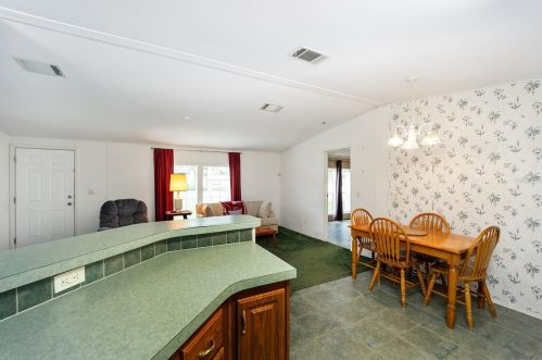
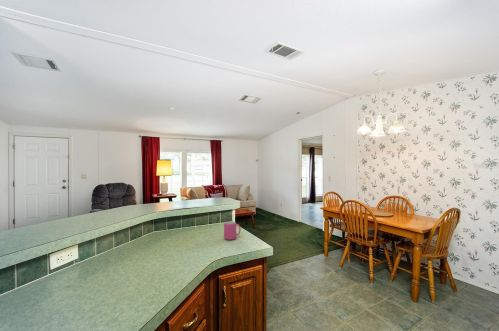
+ mug [223,221,242,241]
